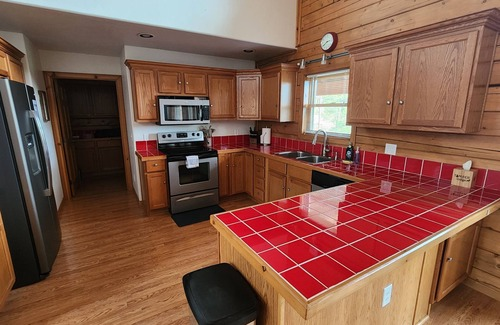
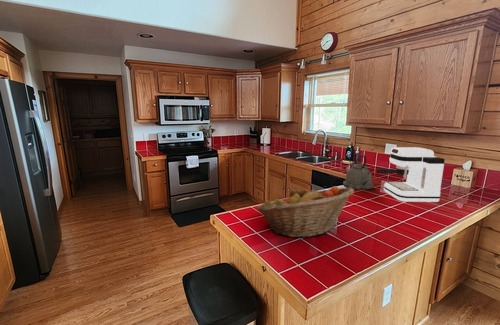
+ kettle [342,153,374,191]
+ coffee maker [376,146,446,203]
+ fruit basket [255,185,355,238]
